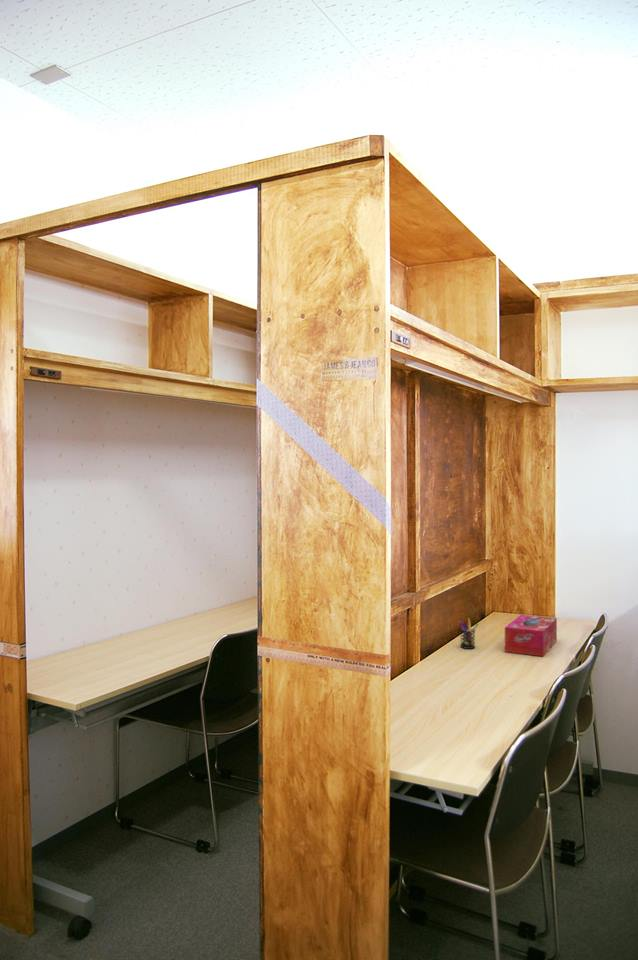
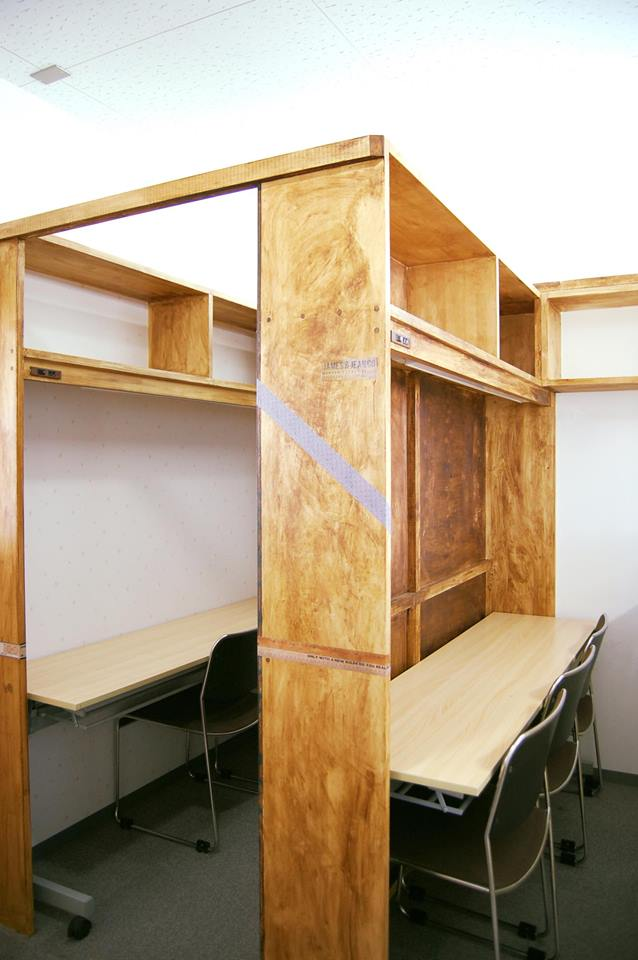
- pen holder [458,618,480,650]
- tissue box [504,614,558,657]
